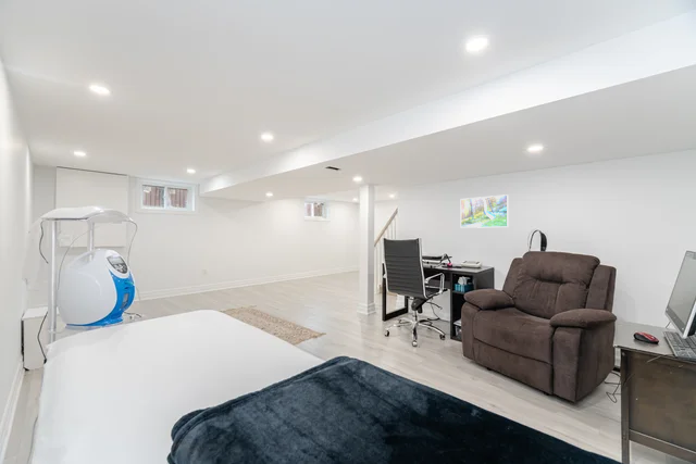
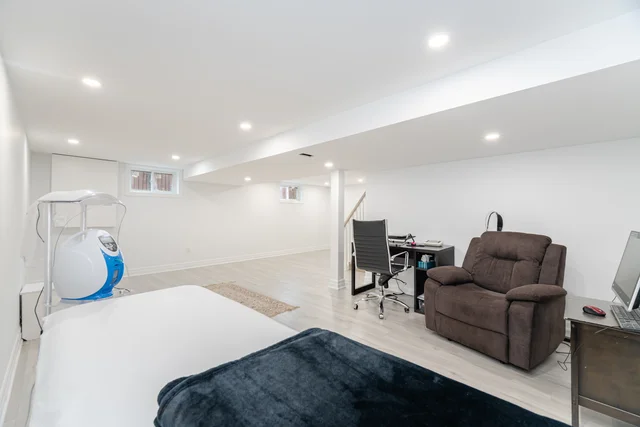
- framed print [460,193,510,229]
